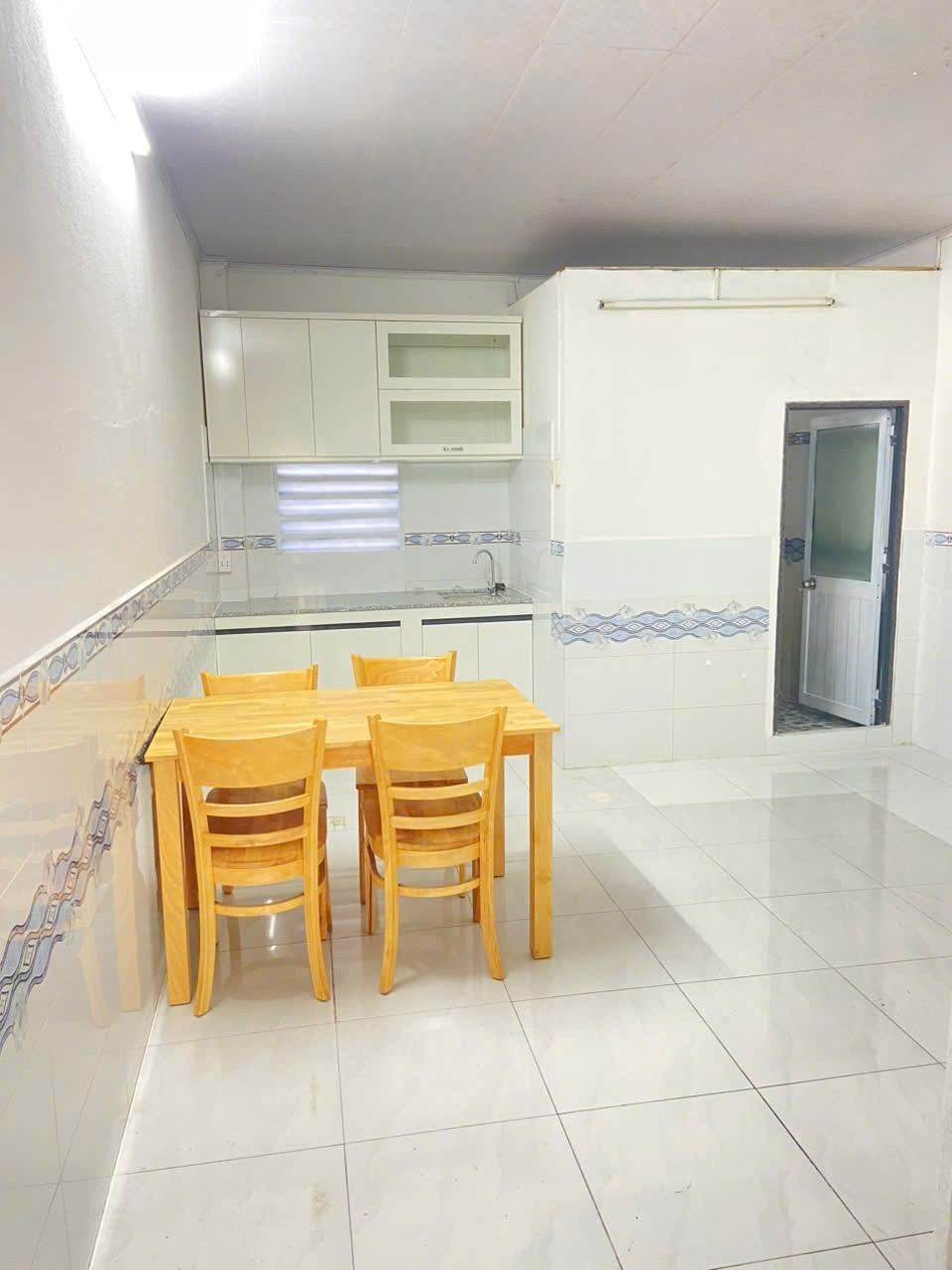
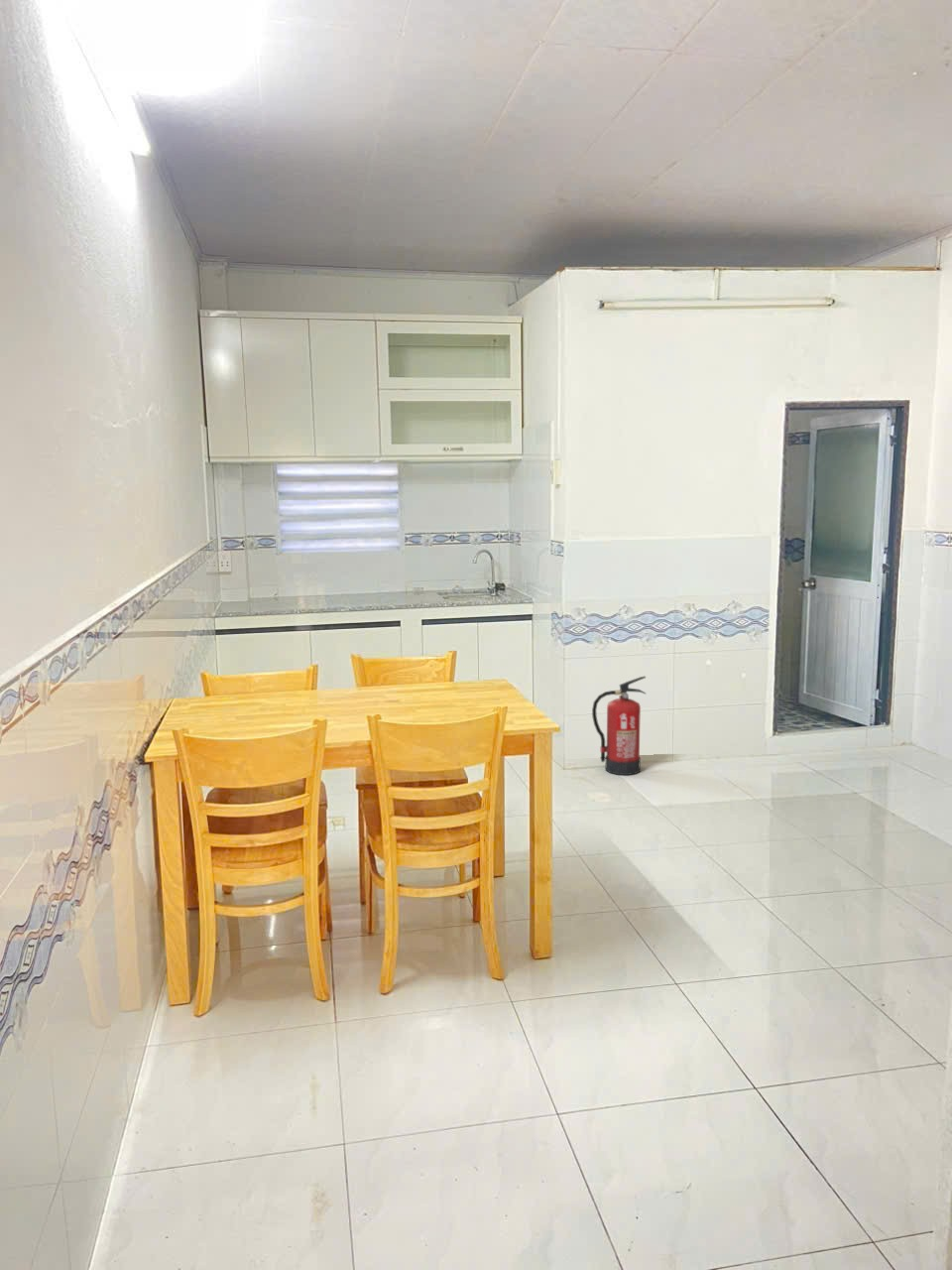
+ fire extinguisher [591,675,647,776]
